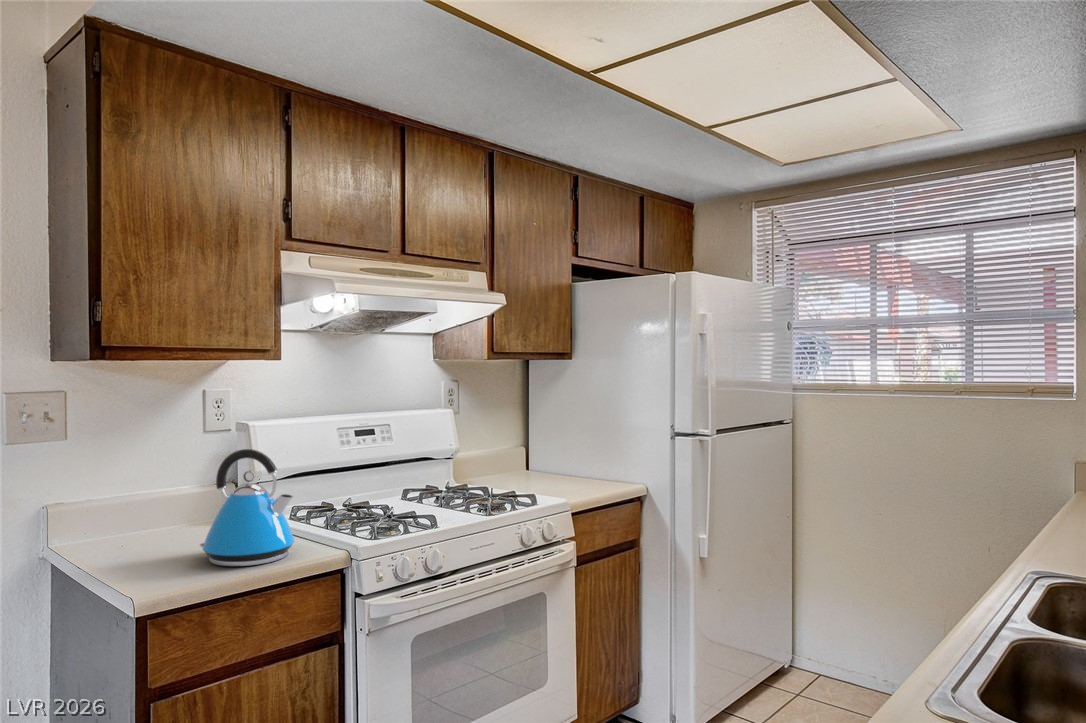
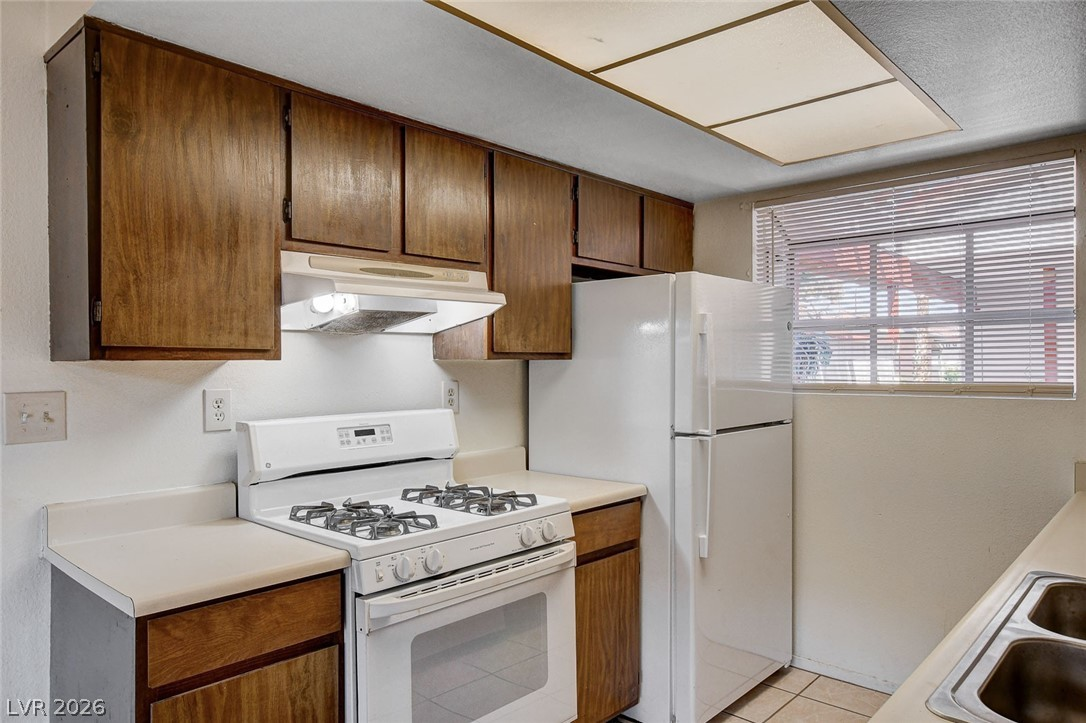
- kettle [199,448,295,567]
